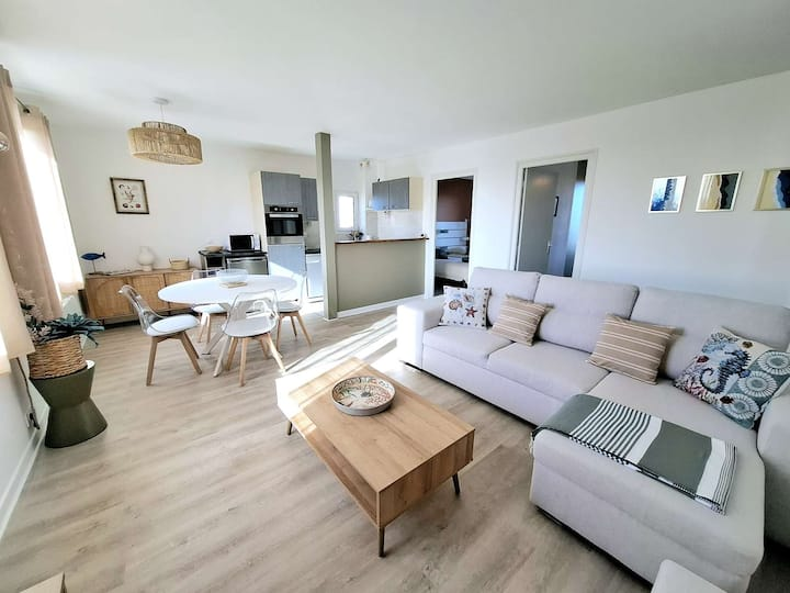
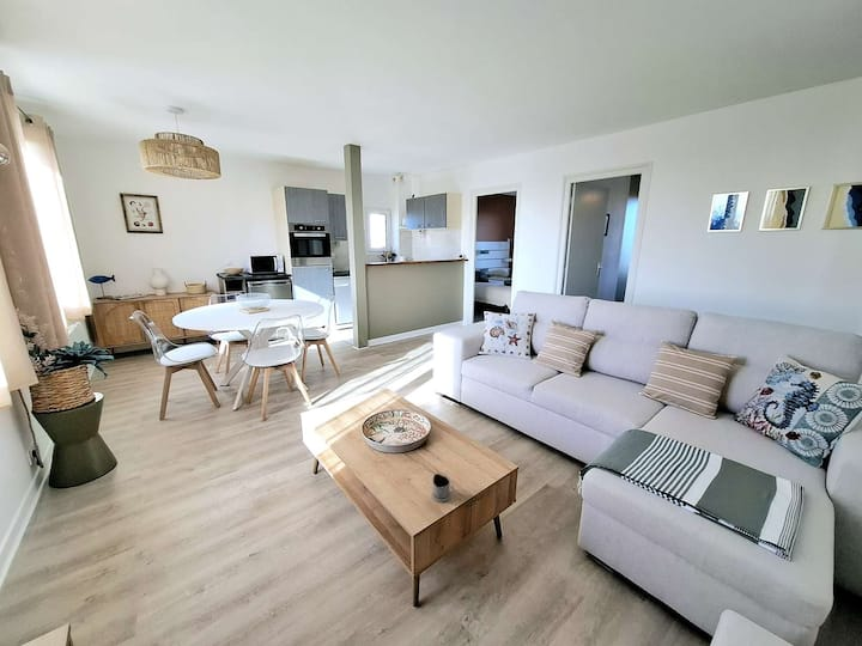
+ tea glass holder [431,473,455,502]
